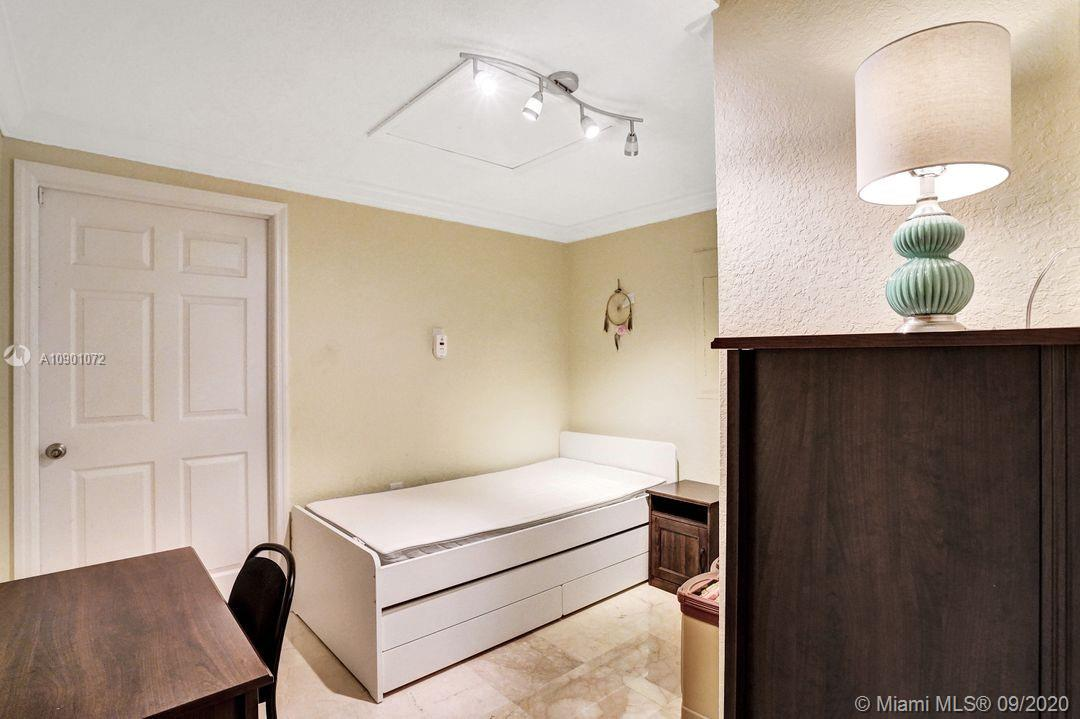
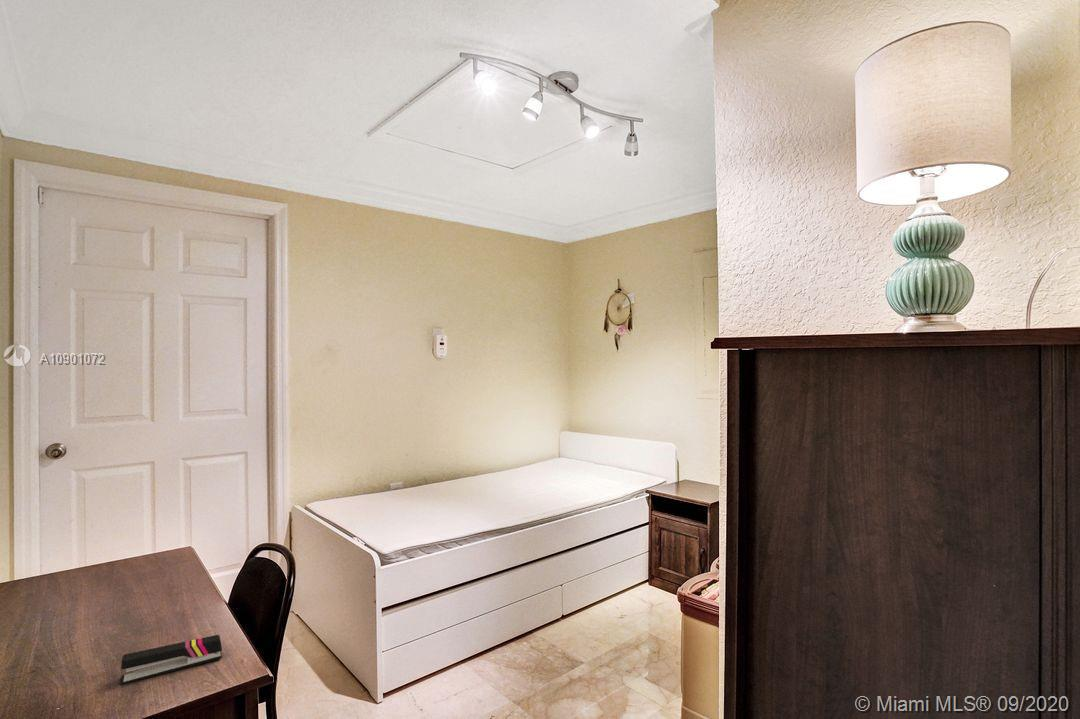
+ stapler [119,634,223,686]
